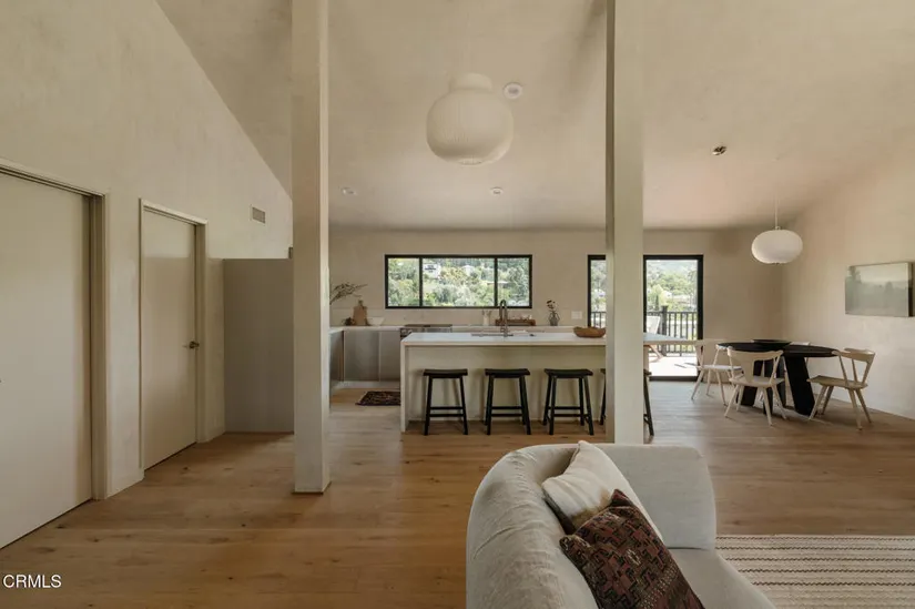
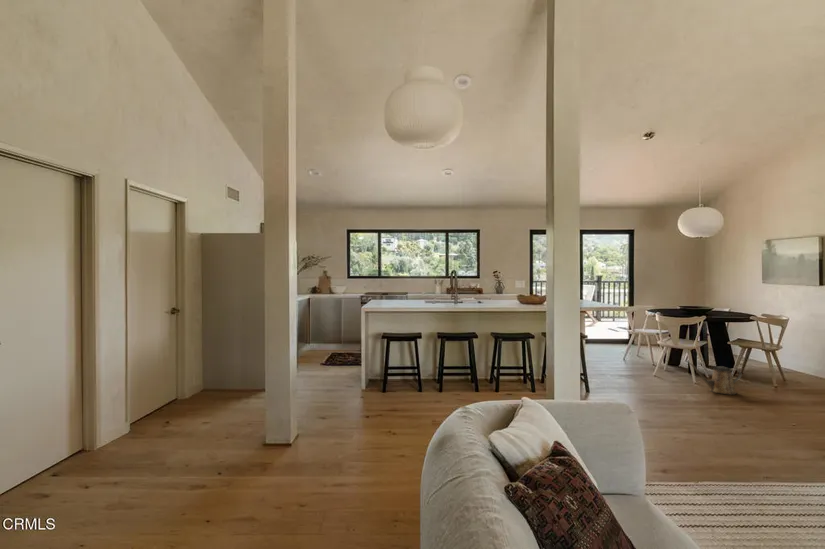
+ watering can [687,362,743,396]
